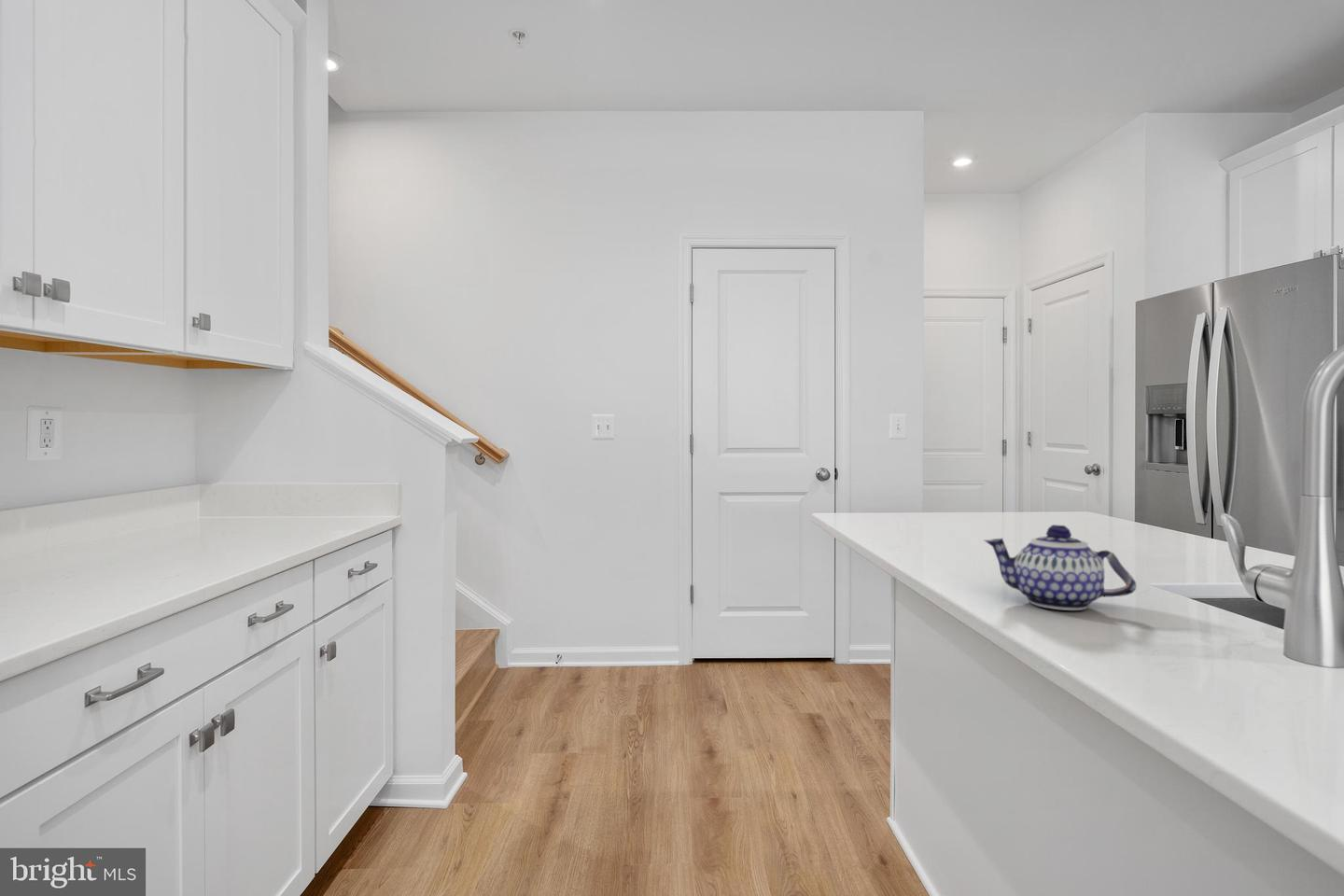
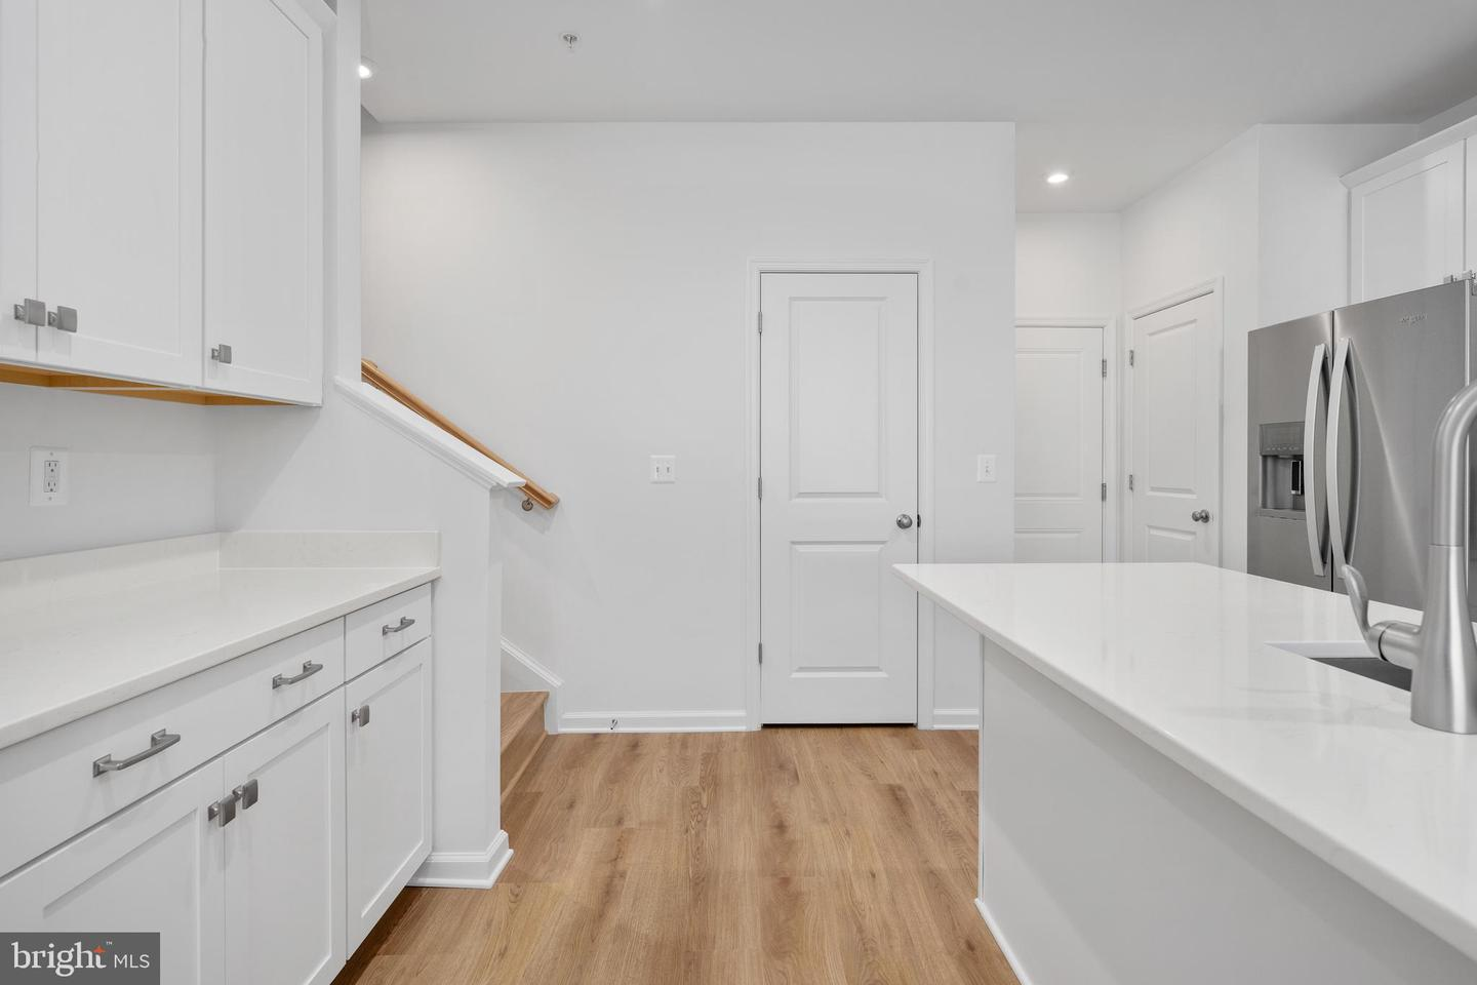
- teapot [984,524,1138,611]
